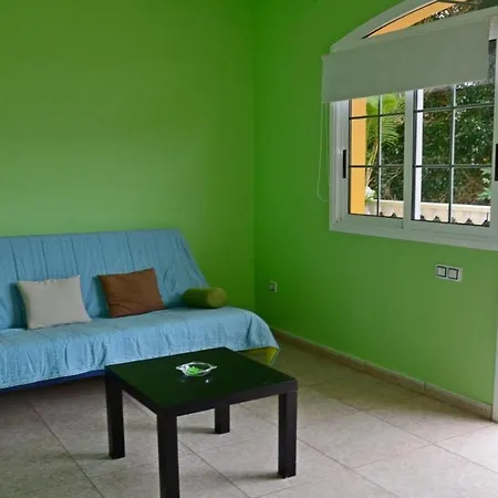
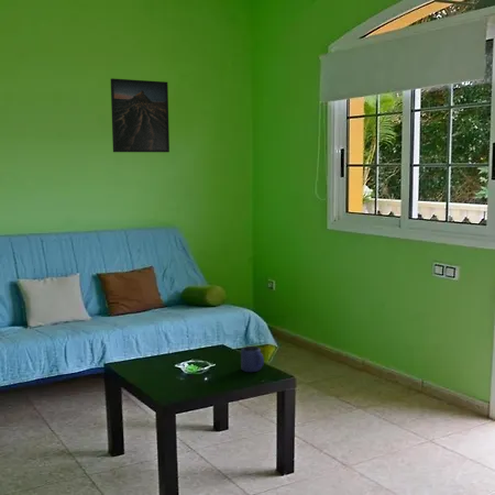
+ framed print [110,77,170,153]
+ mug [240,345,265,373]
